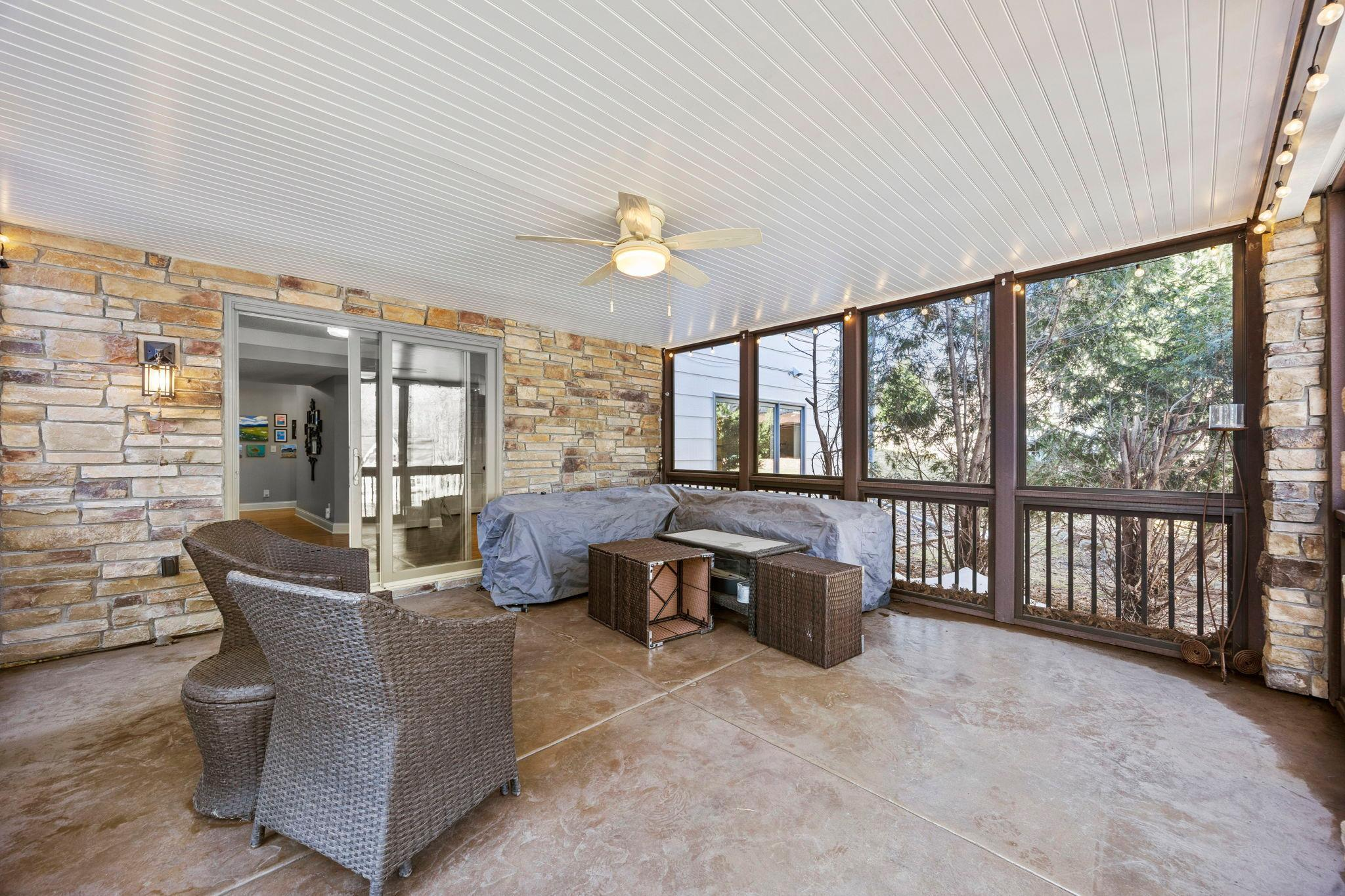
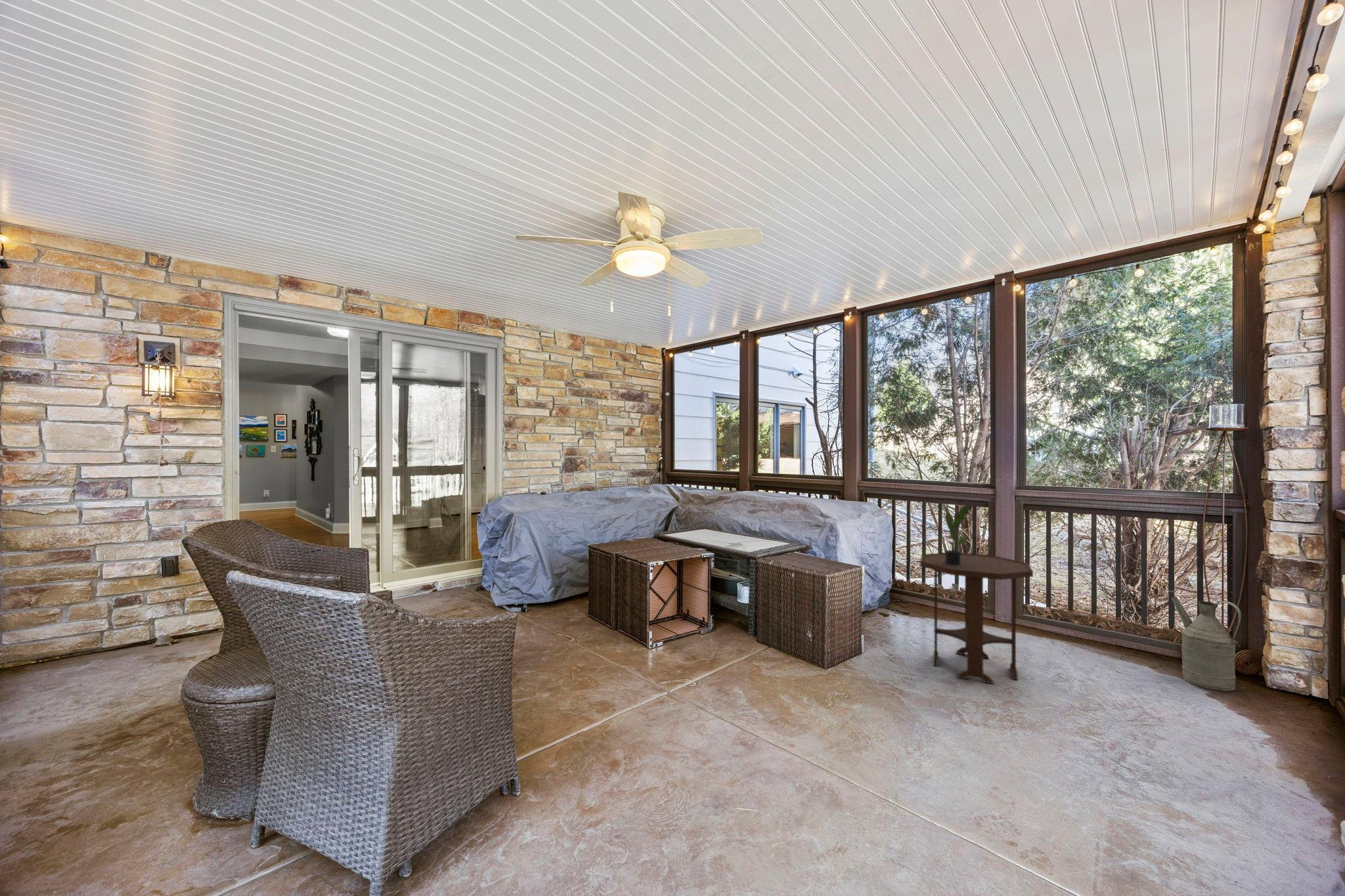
+ watering can [1171,596,1242,692]
+ side table [919,552,1034,685]
+ potted plant [940,503,980,565]
